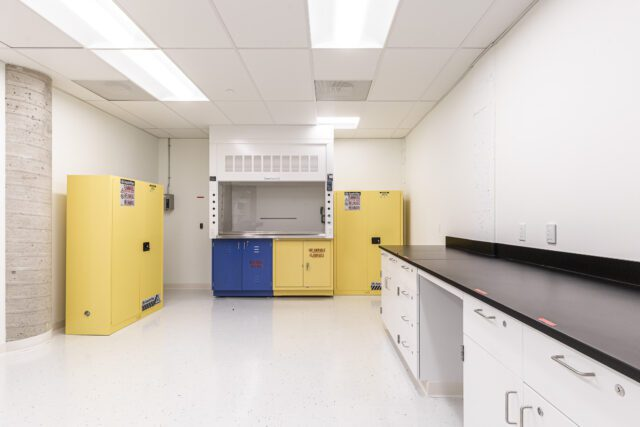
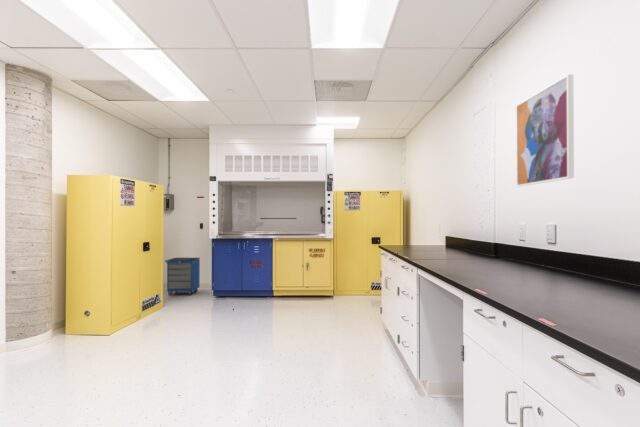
+ wall art [515,73,575,187]
+ cabinet [164,257,201,296]
